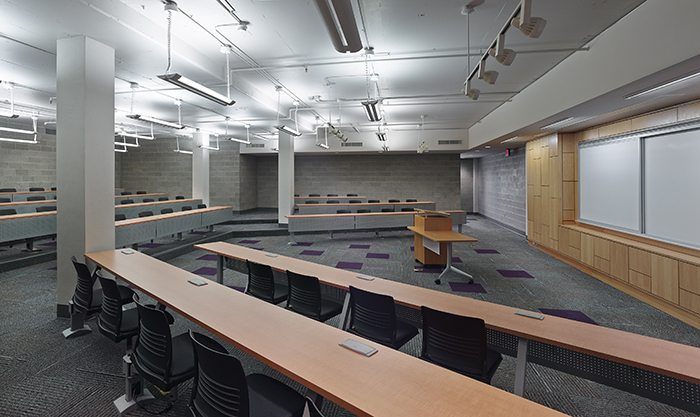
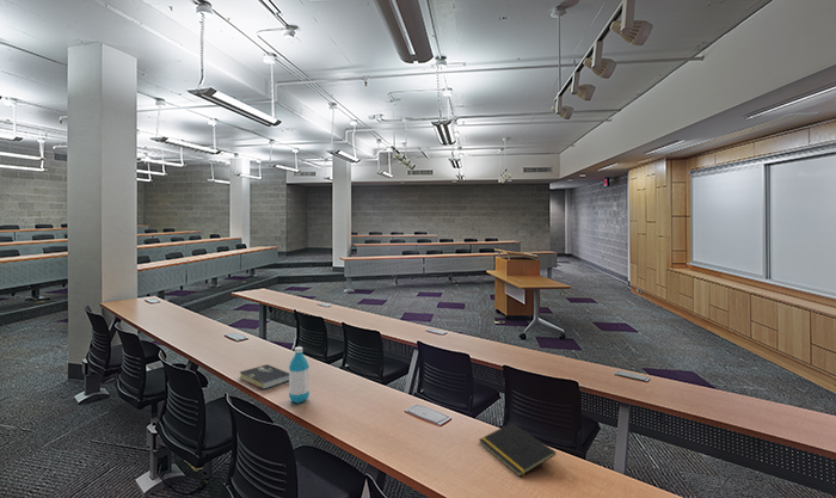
+ notepad [478,422,557,478]
+ water bottle [288,346,311,404]
+ book [239,363,289,391]
